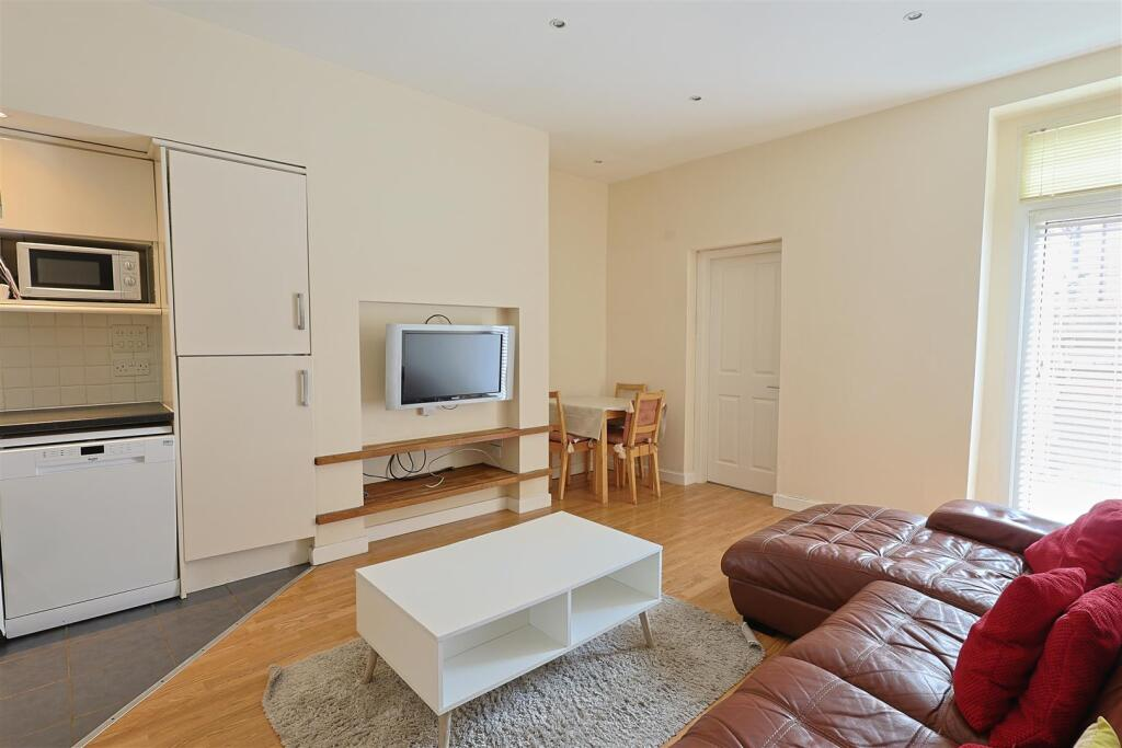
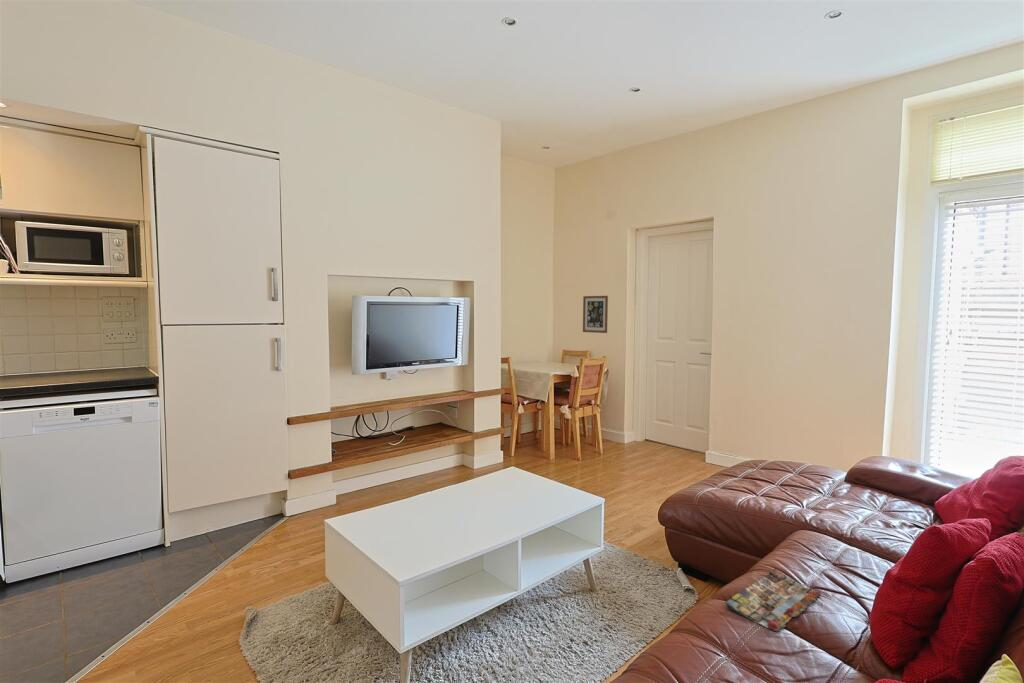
+ wall art [582,295,609,334]
+ magazine [725,568,822,632]
